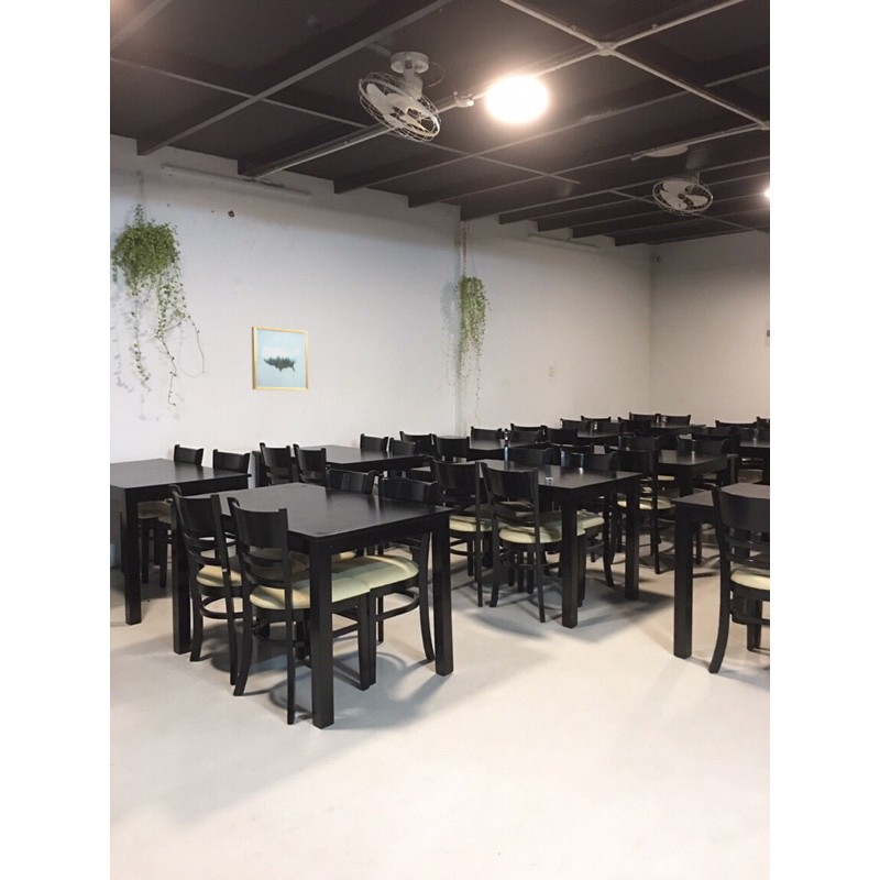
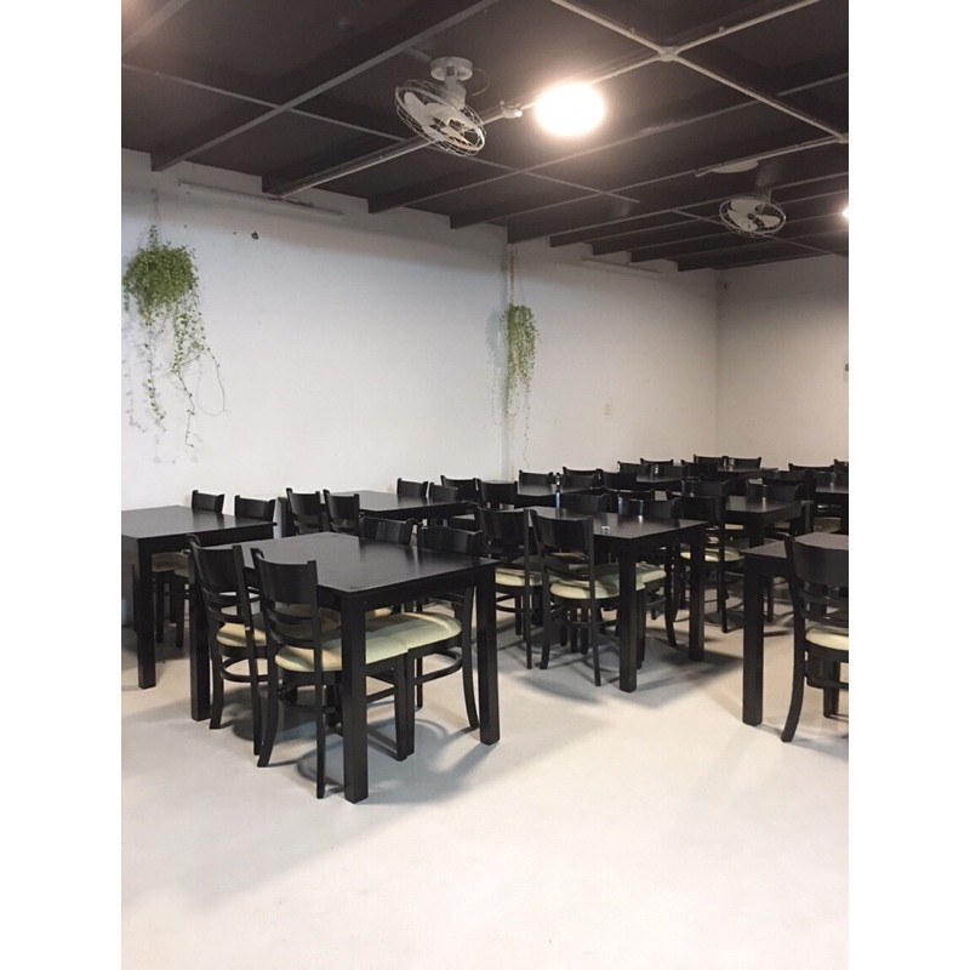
- wall art [251,326,309,392]
